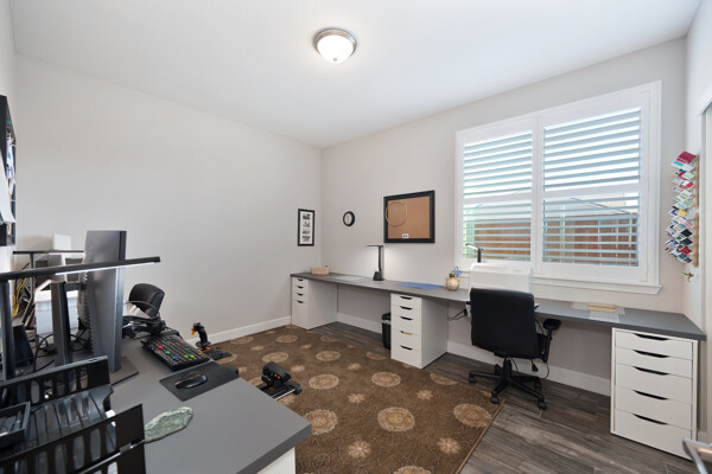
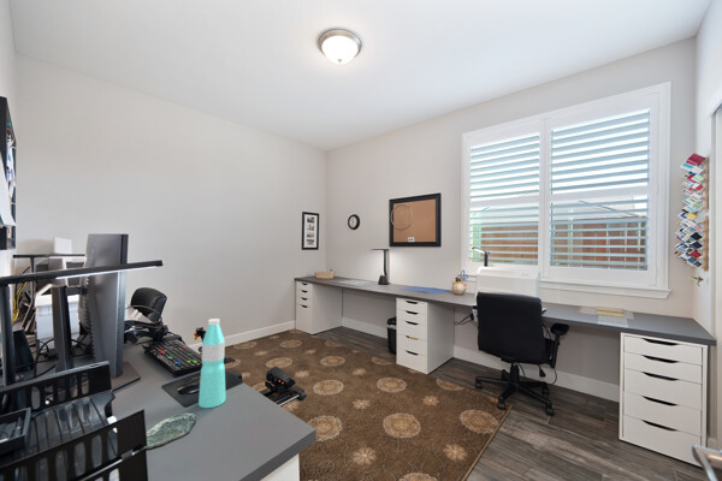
+ water bottle [197,317,227,409]
